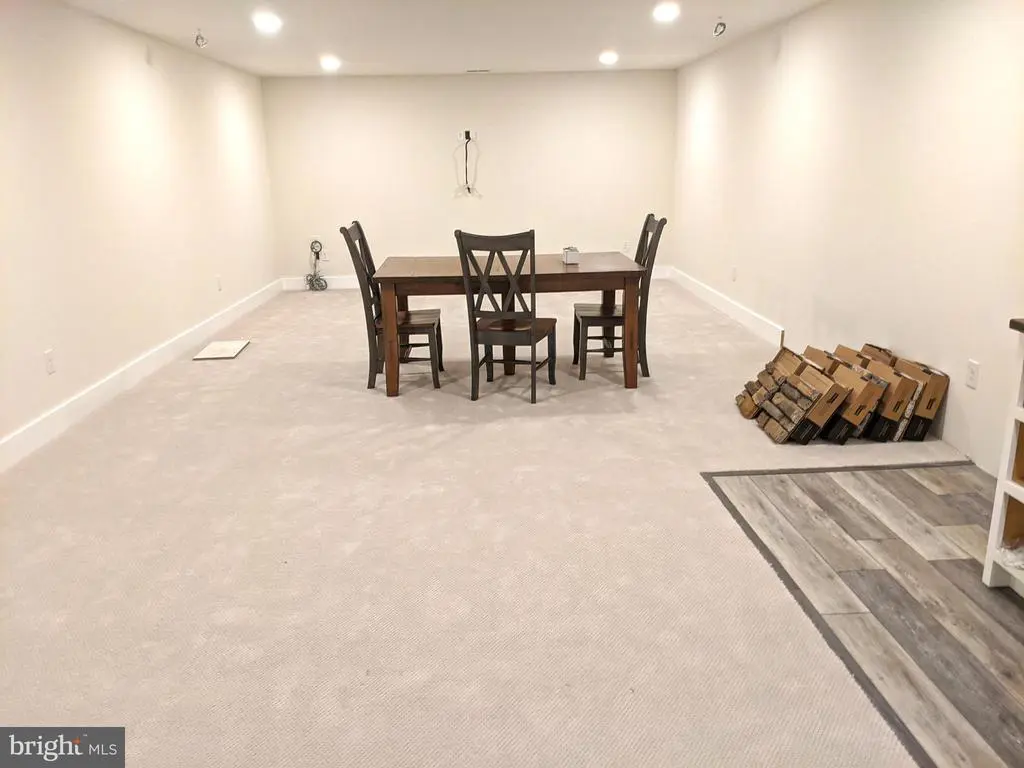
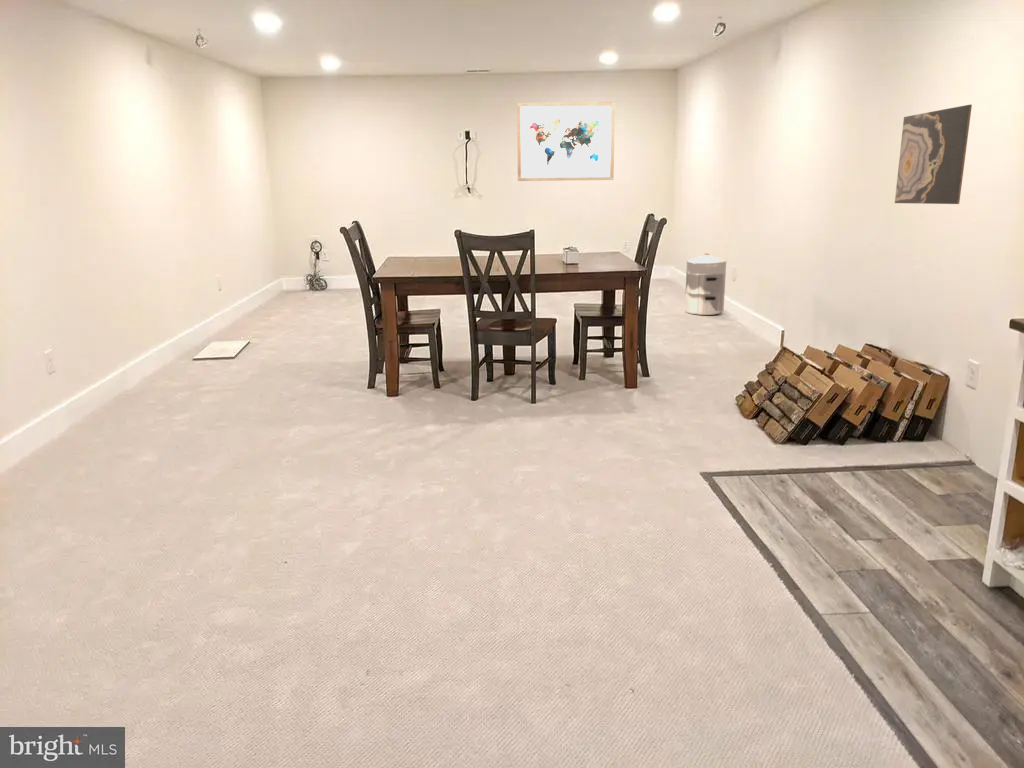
+ wall art [516,101,616,182]
+ waste bin [684,252,728,316]
+ wall art [894,104,973,205]
